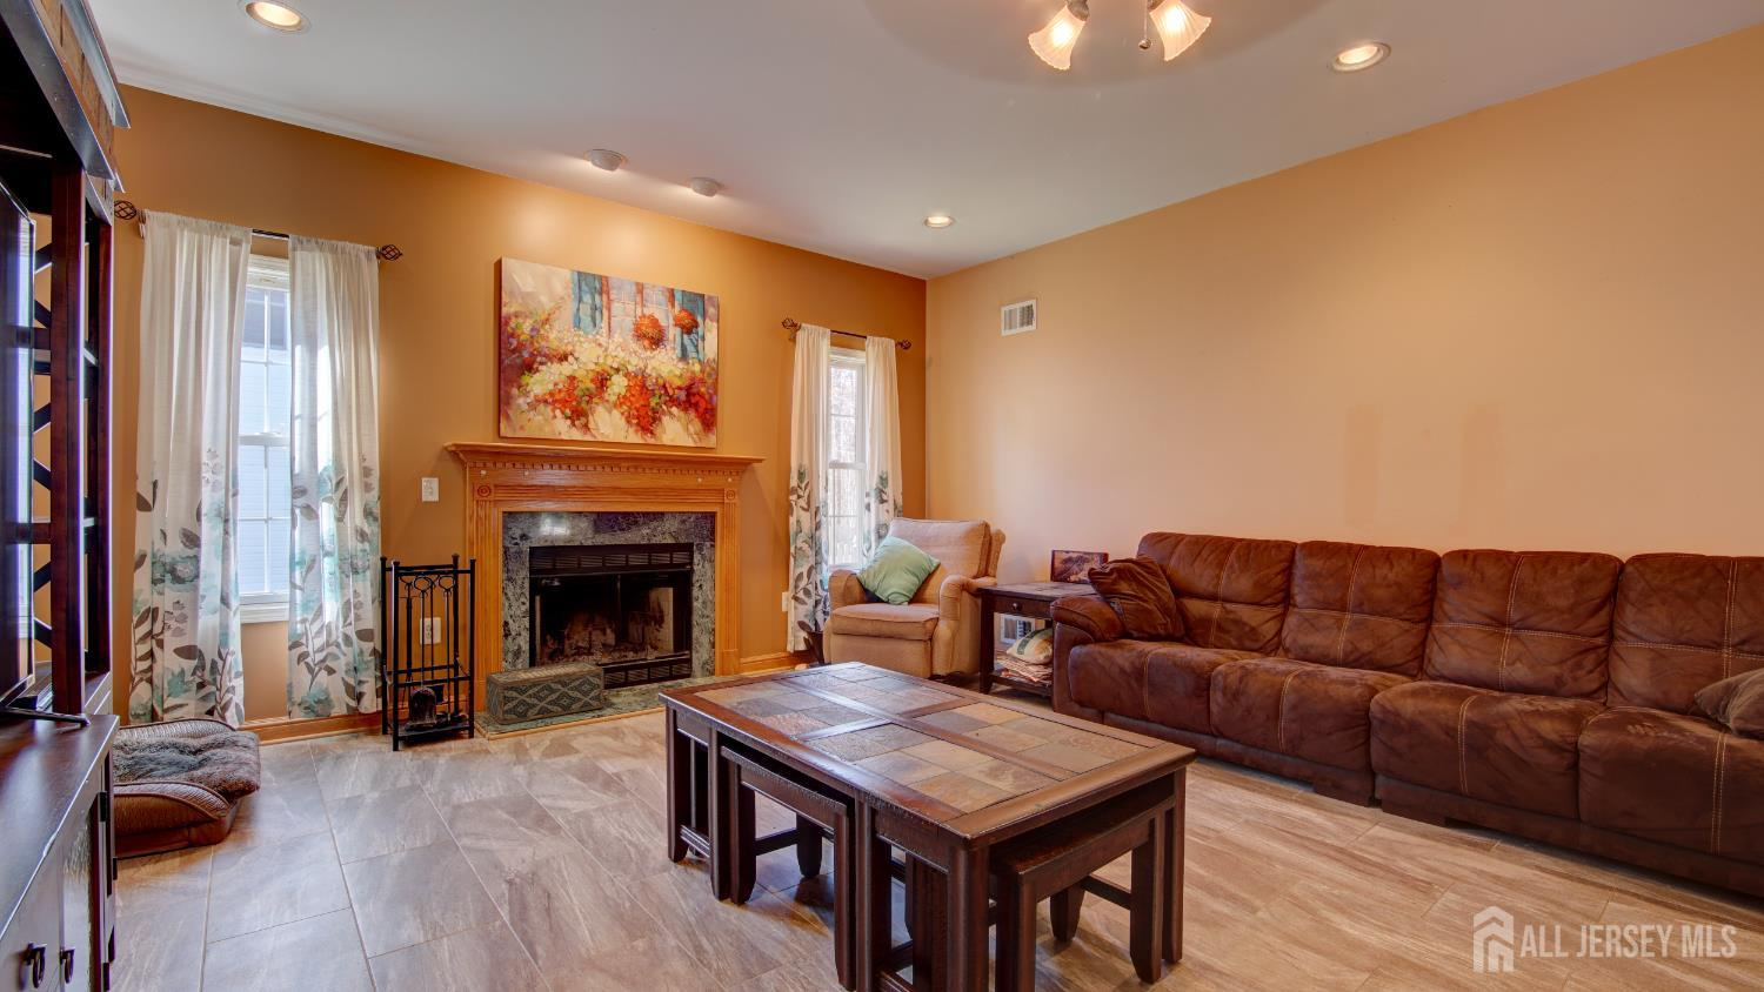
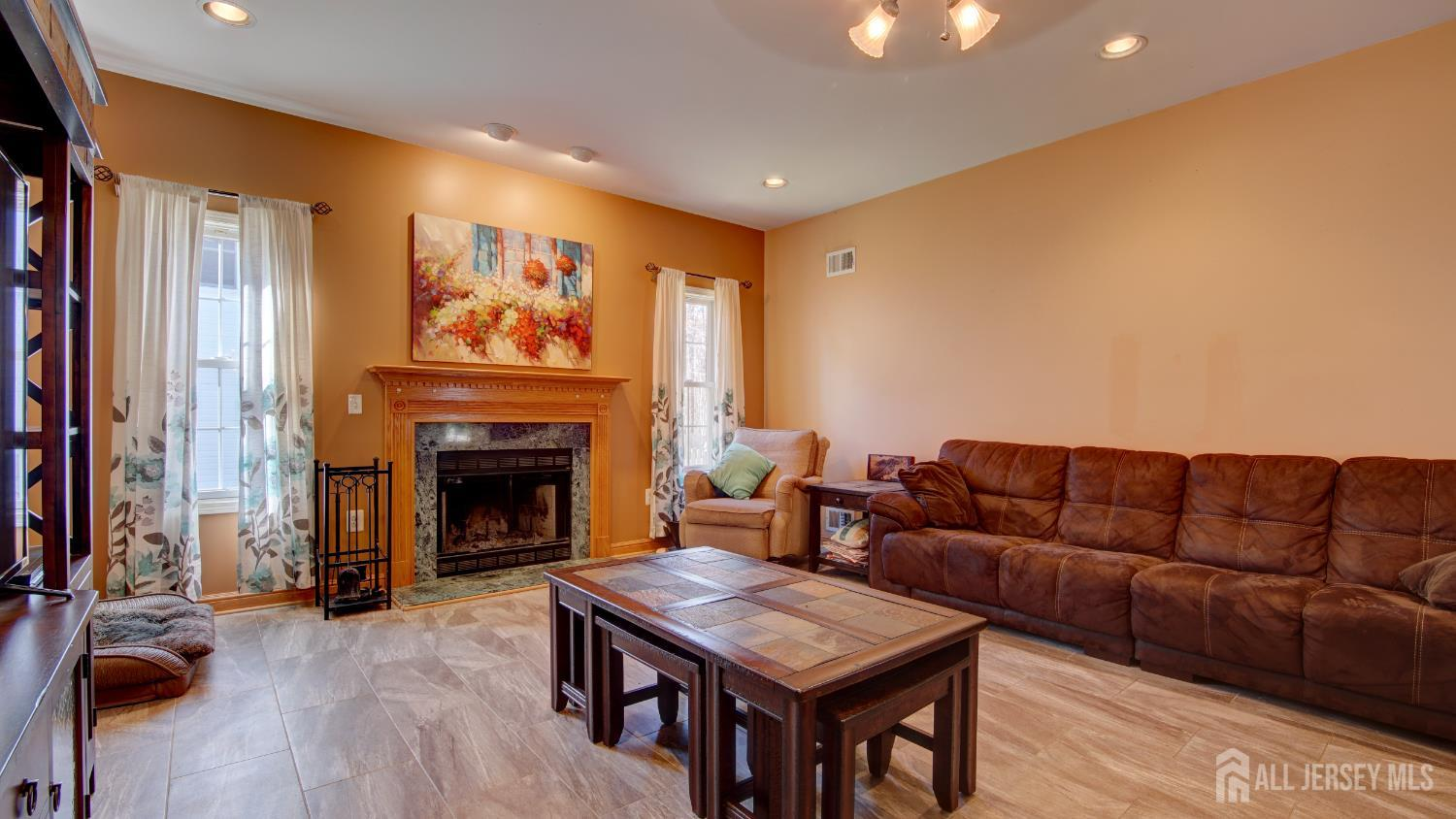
- woven basket [485,659,605,726]
